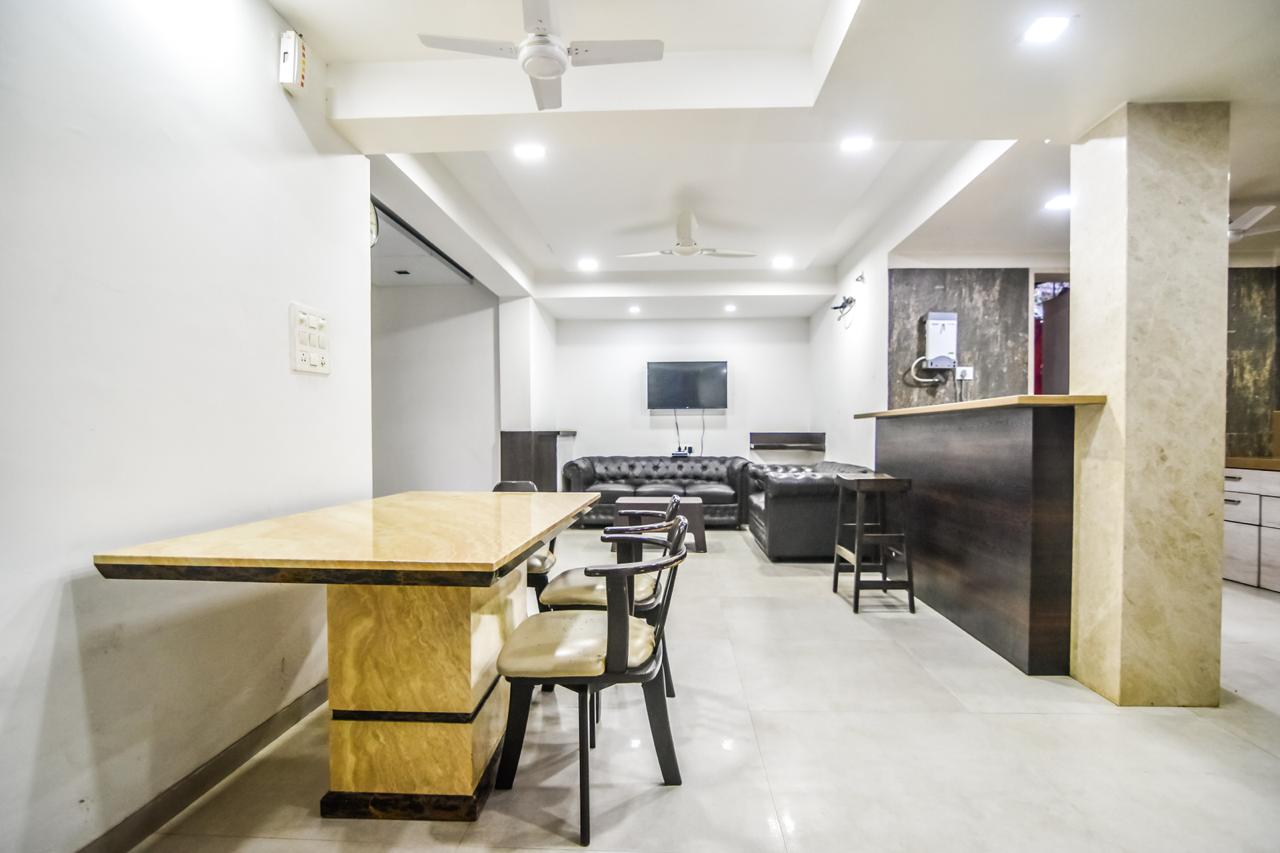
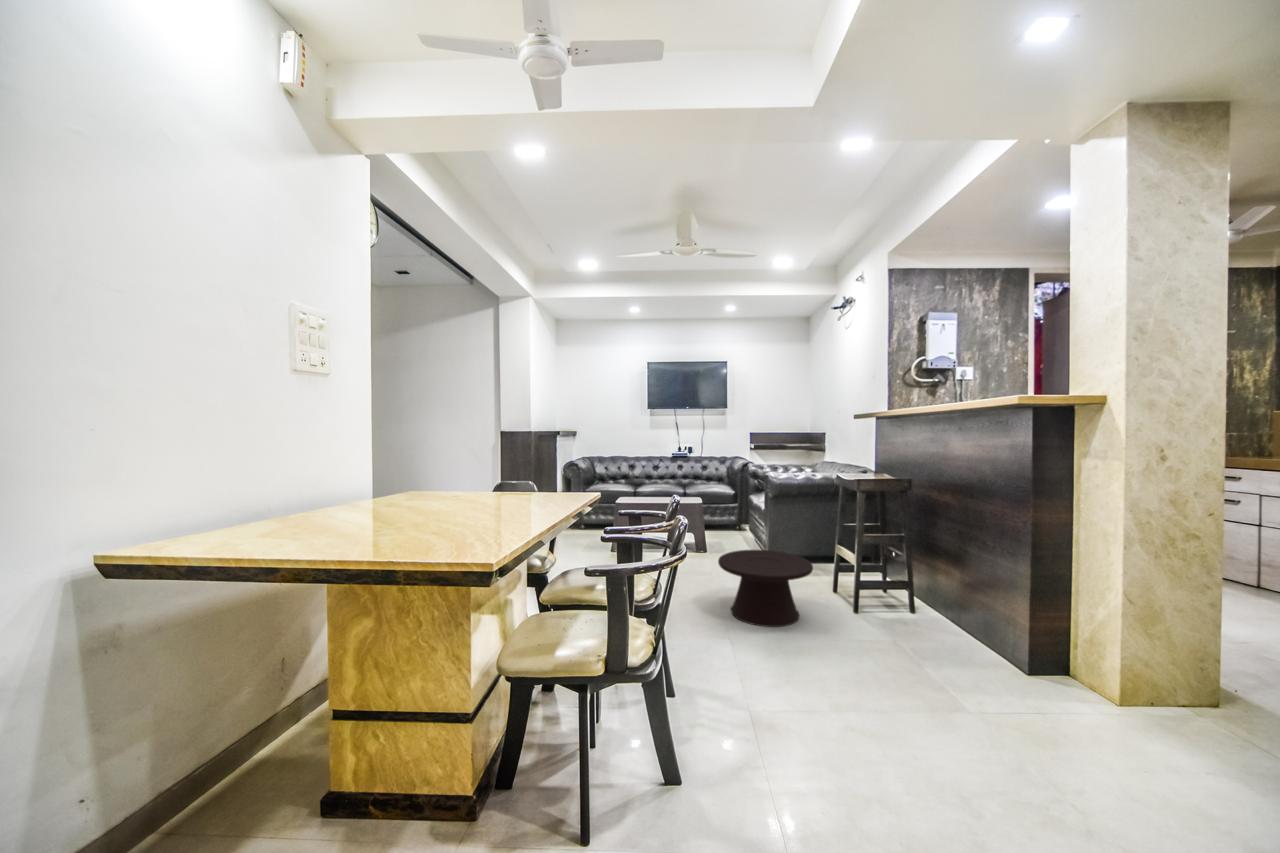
+ side table [717,549,814,628]
